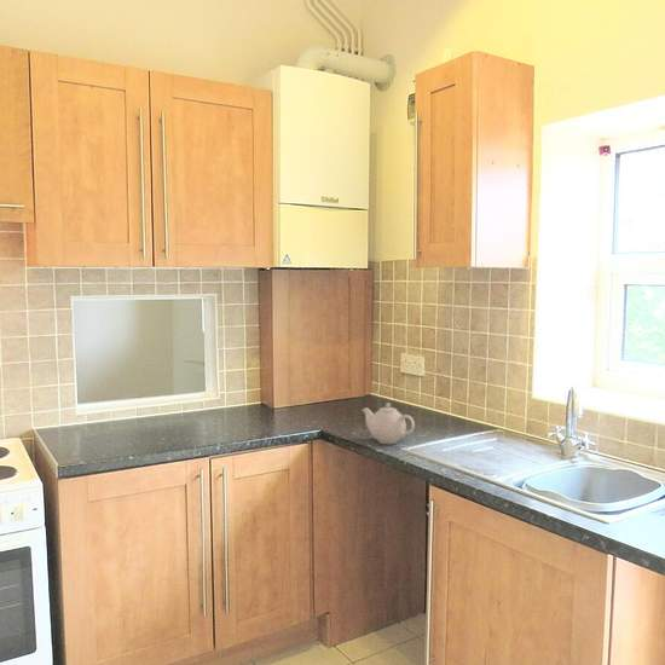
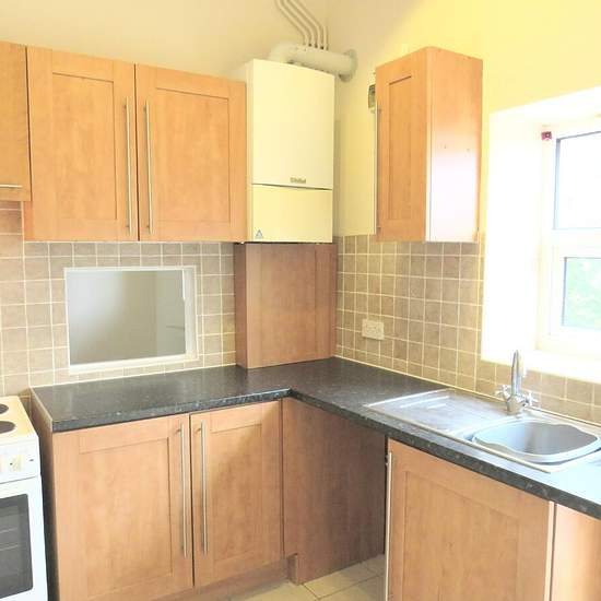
- teapot [362,401,416,445]
